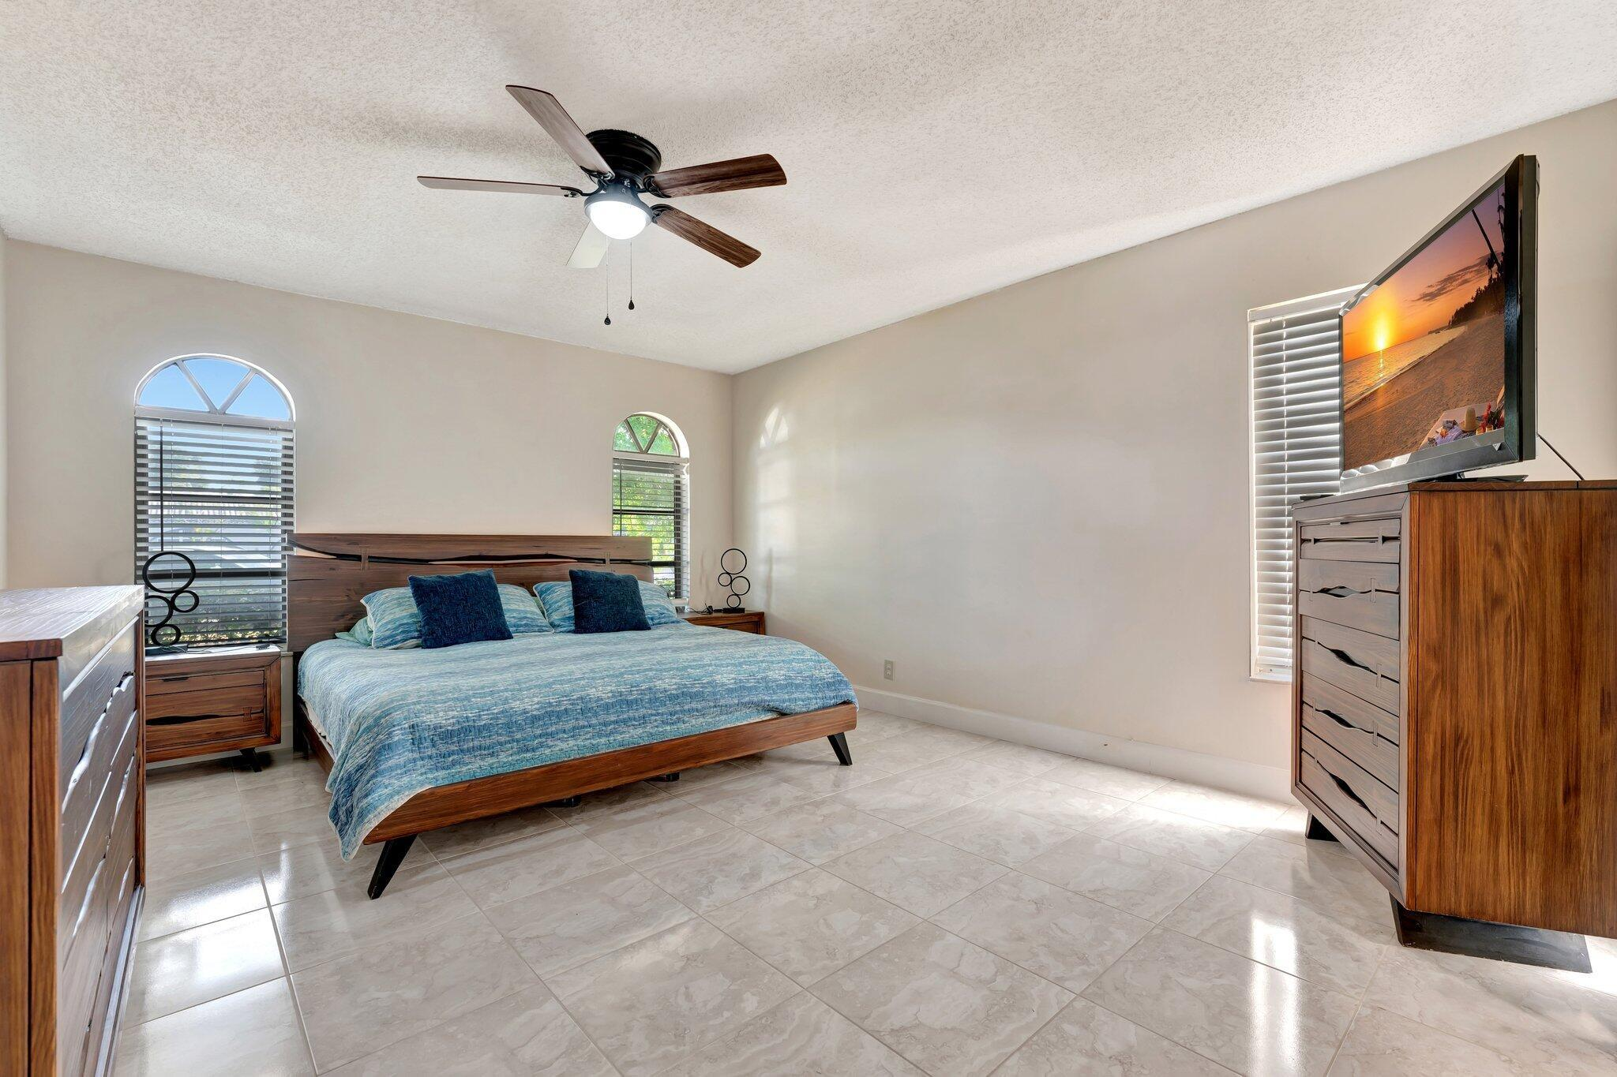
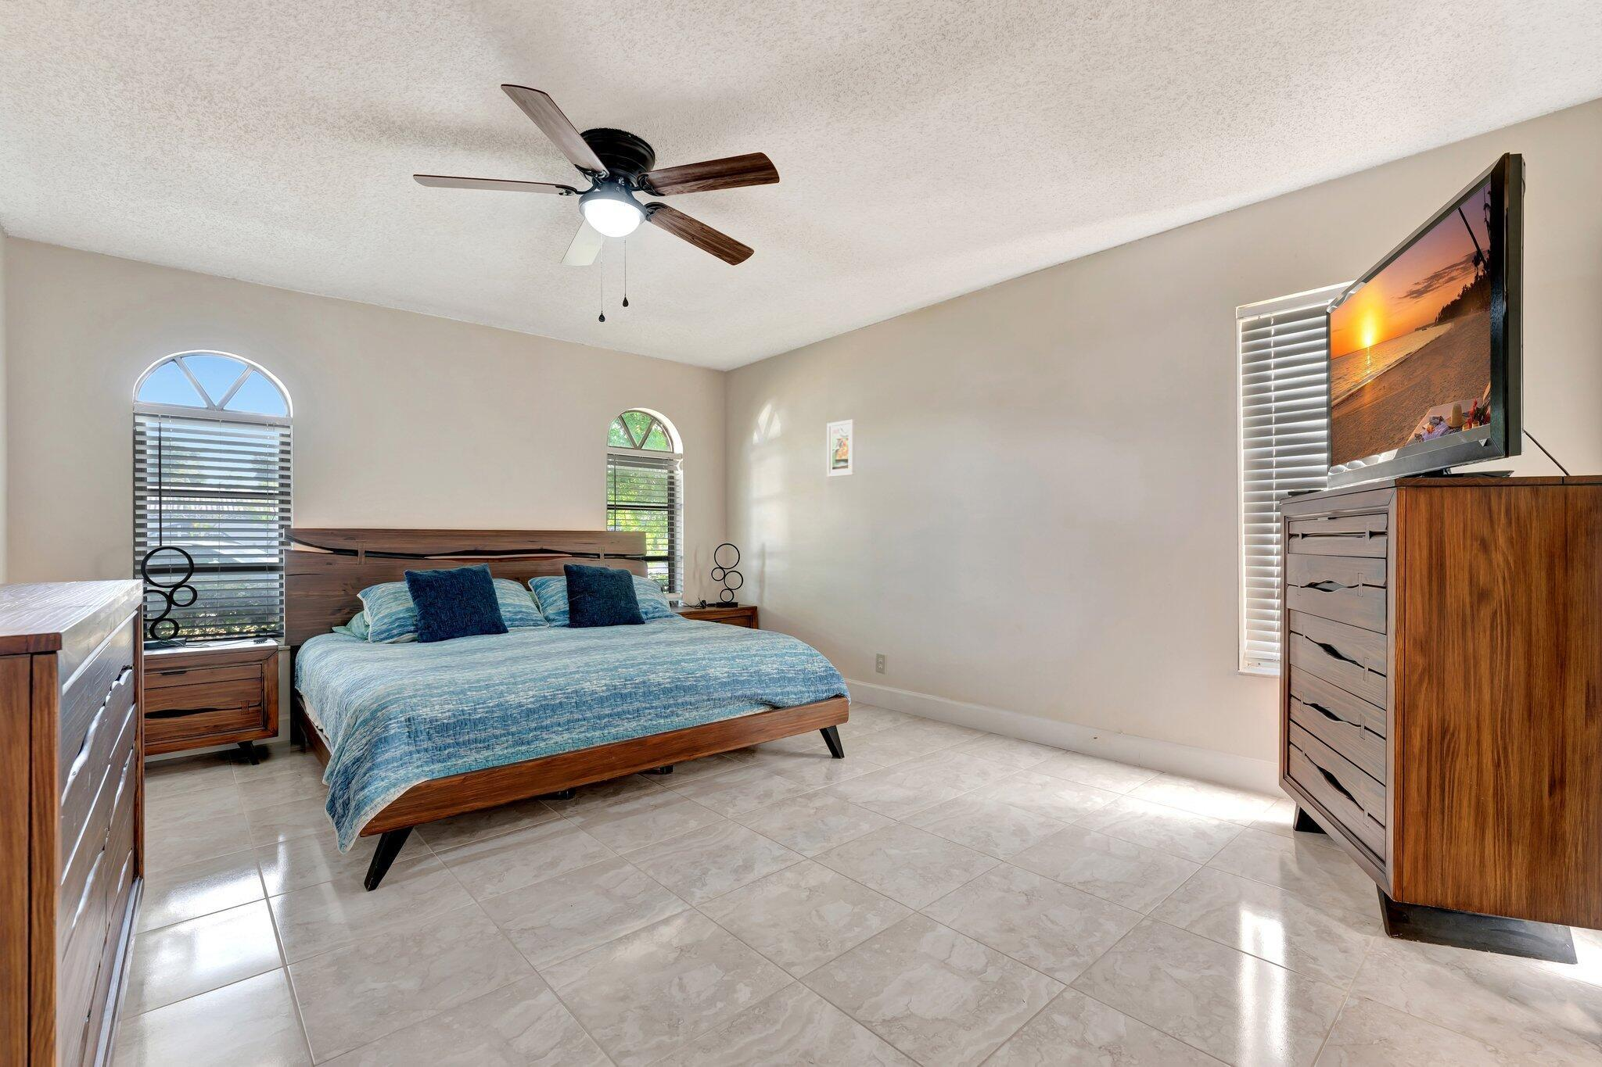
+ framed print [827,418,855,478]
